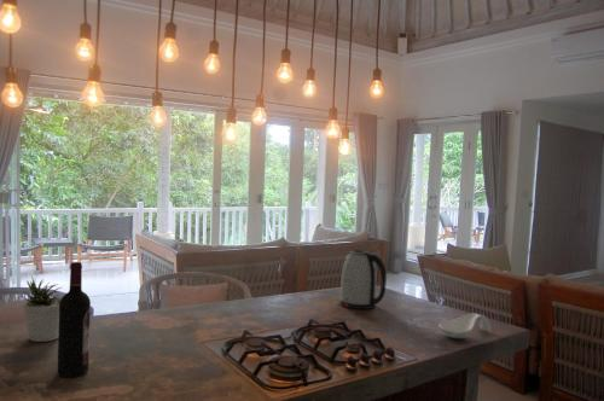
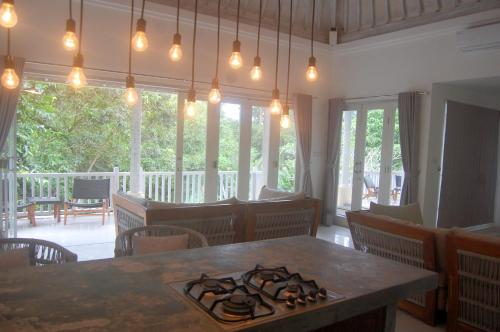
- potted plant [21,275,62,343]
- spoon rest [439,312,492,339]
- wine bottle [57,261,92,378]
- kettle [339,249,388,310]
